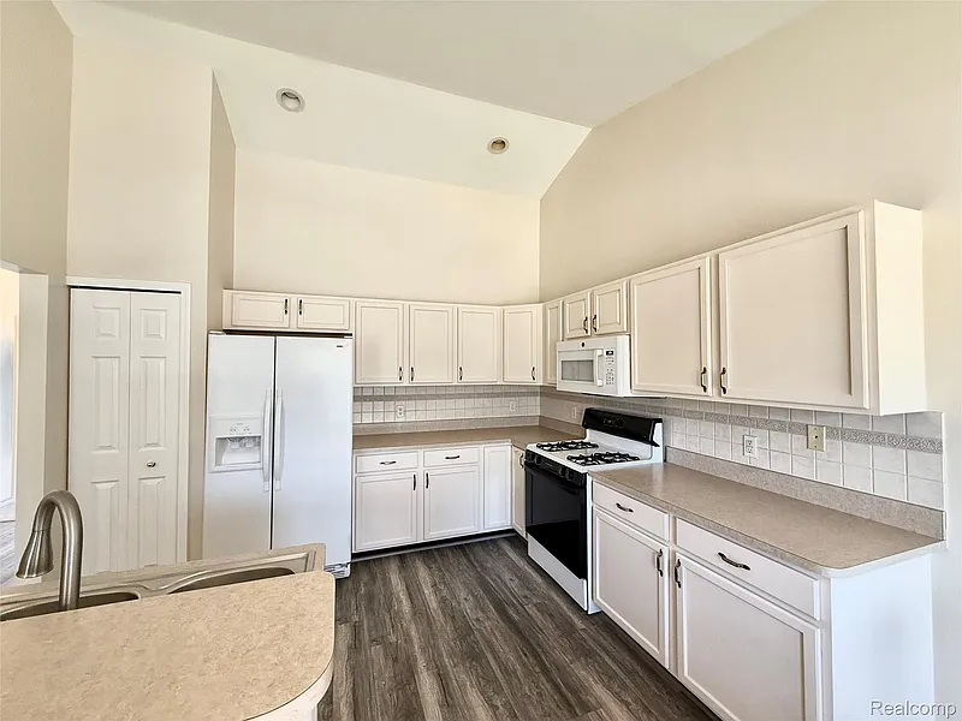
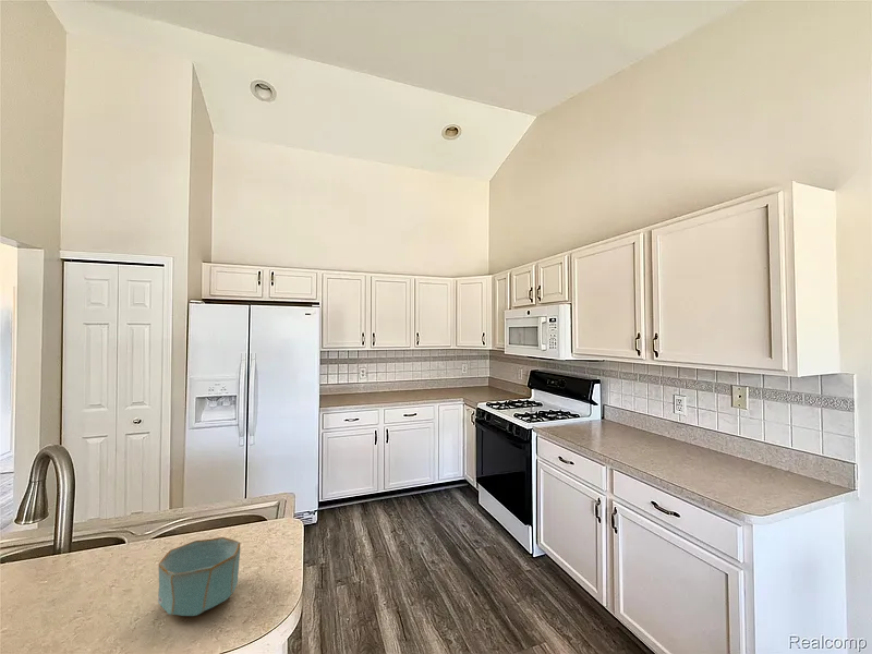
+ bowl [157,536,241,617]
